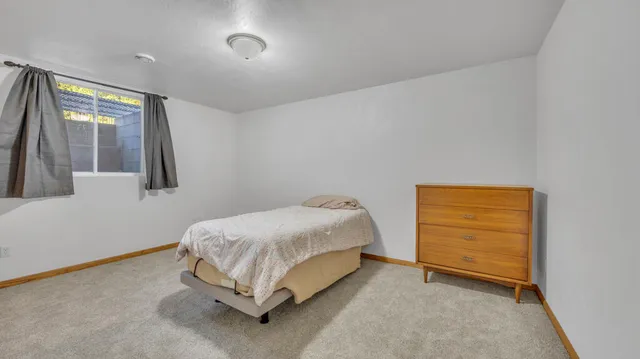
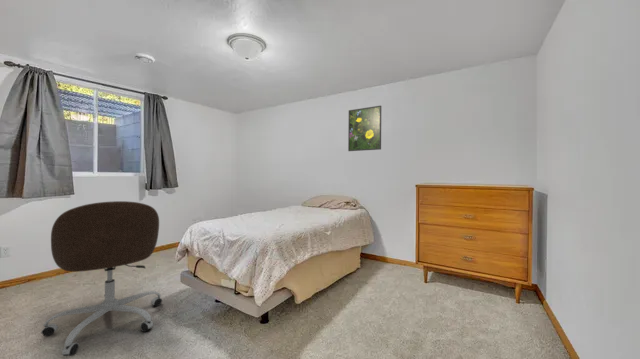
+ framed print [347,105,382,152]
+ office chair [40,200,163,357]
